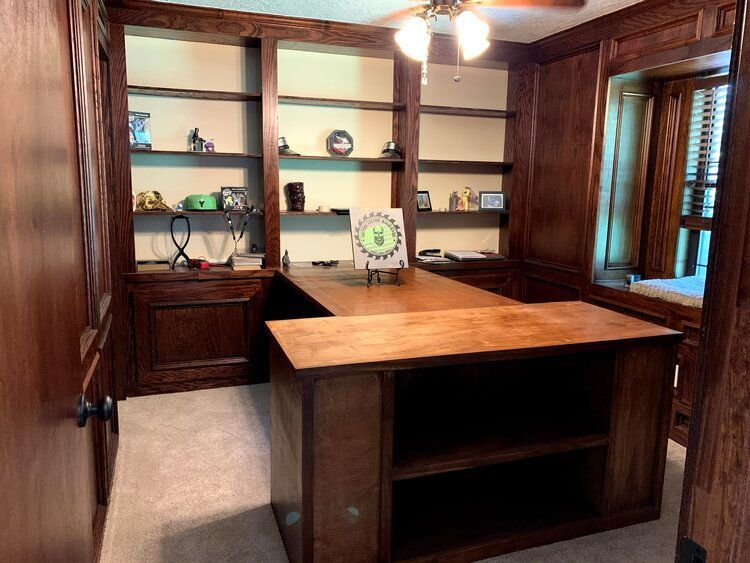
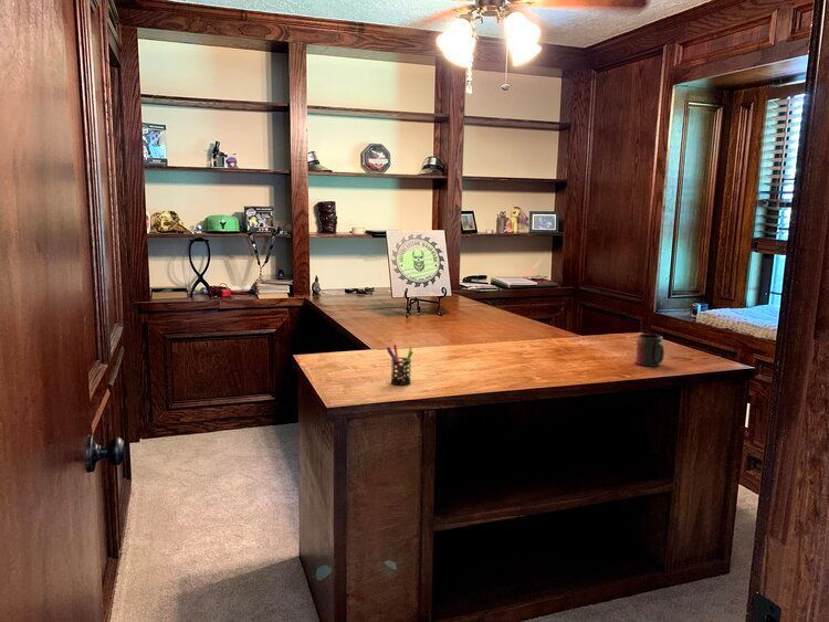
+ pen holder [386,344,414,387]
+ mug [634,333,665,368]
